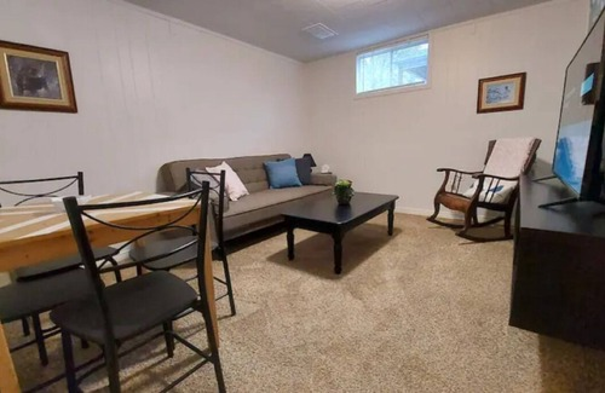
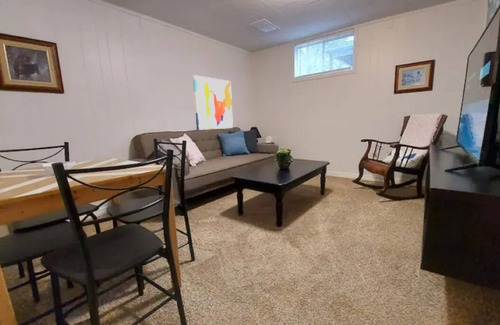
+ wall art [192,74,234,131]
